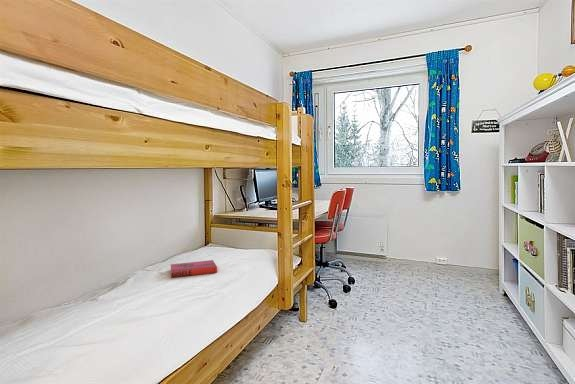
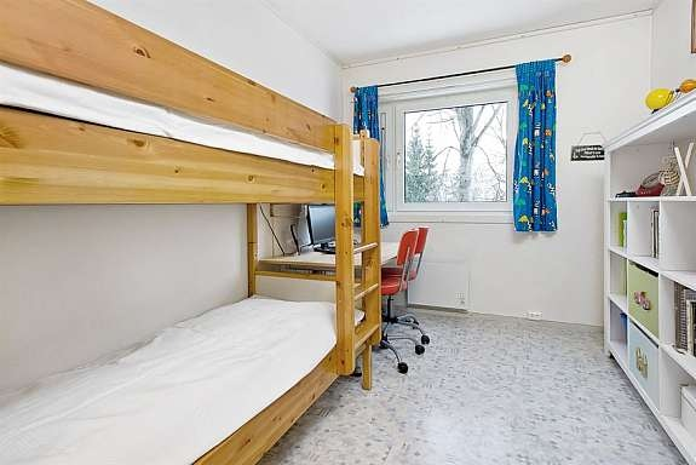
- hardback book [170,259,218,279]
